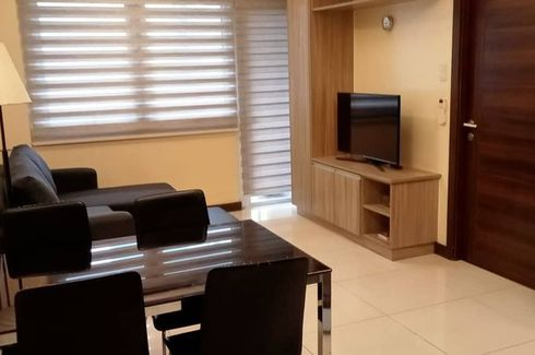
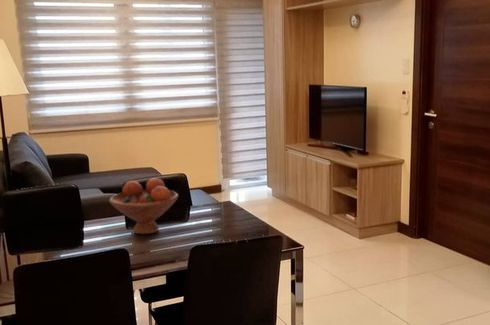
+ fruit bowl [108,177,179,235]
